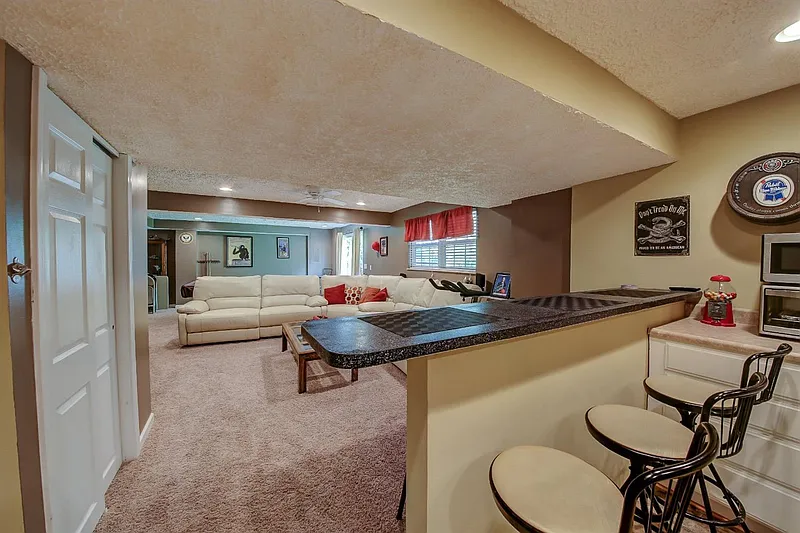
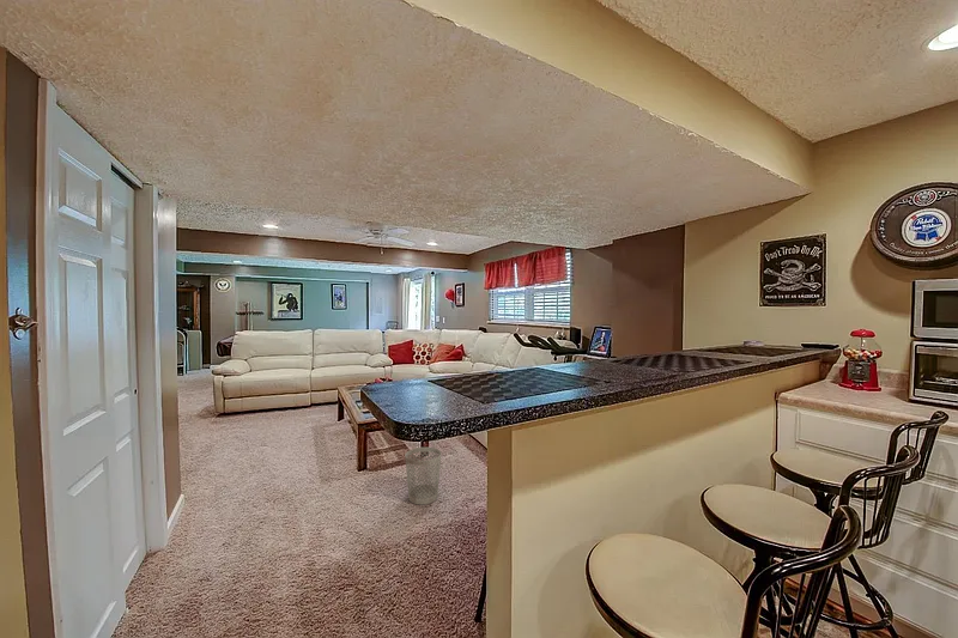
+ wastebasket [404,446,442,506]
